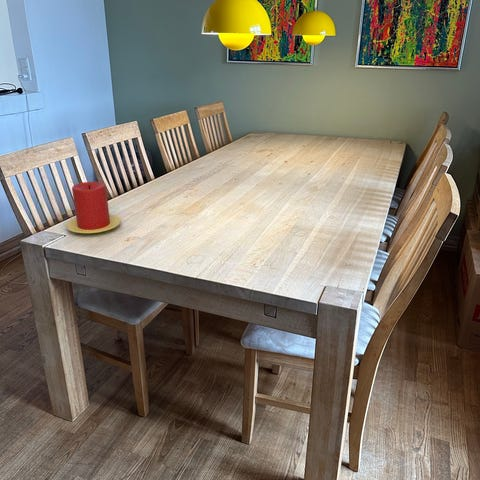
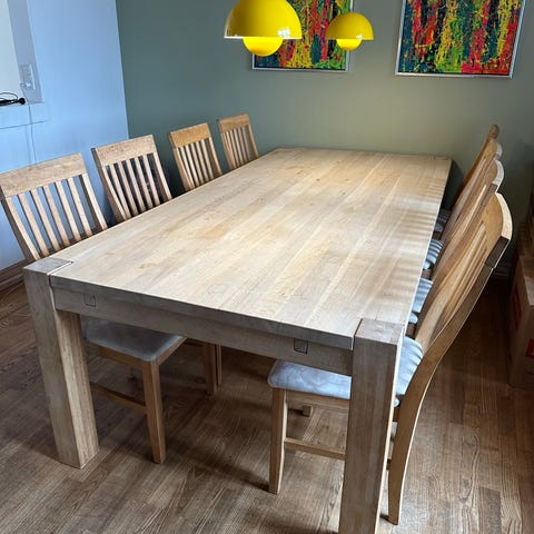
- candle [65,181,122,235]
